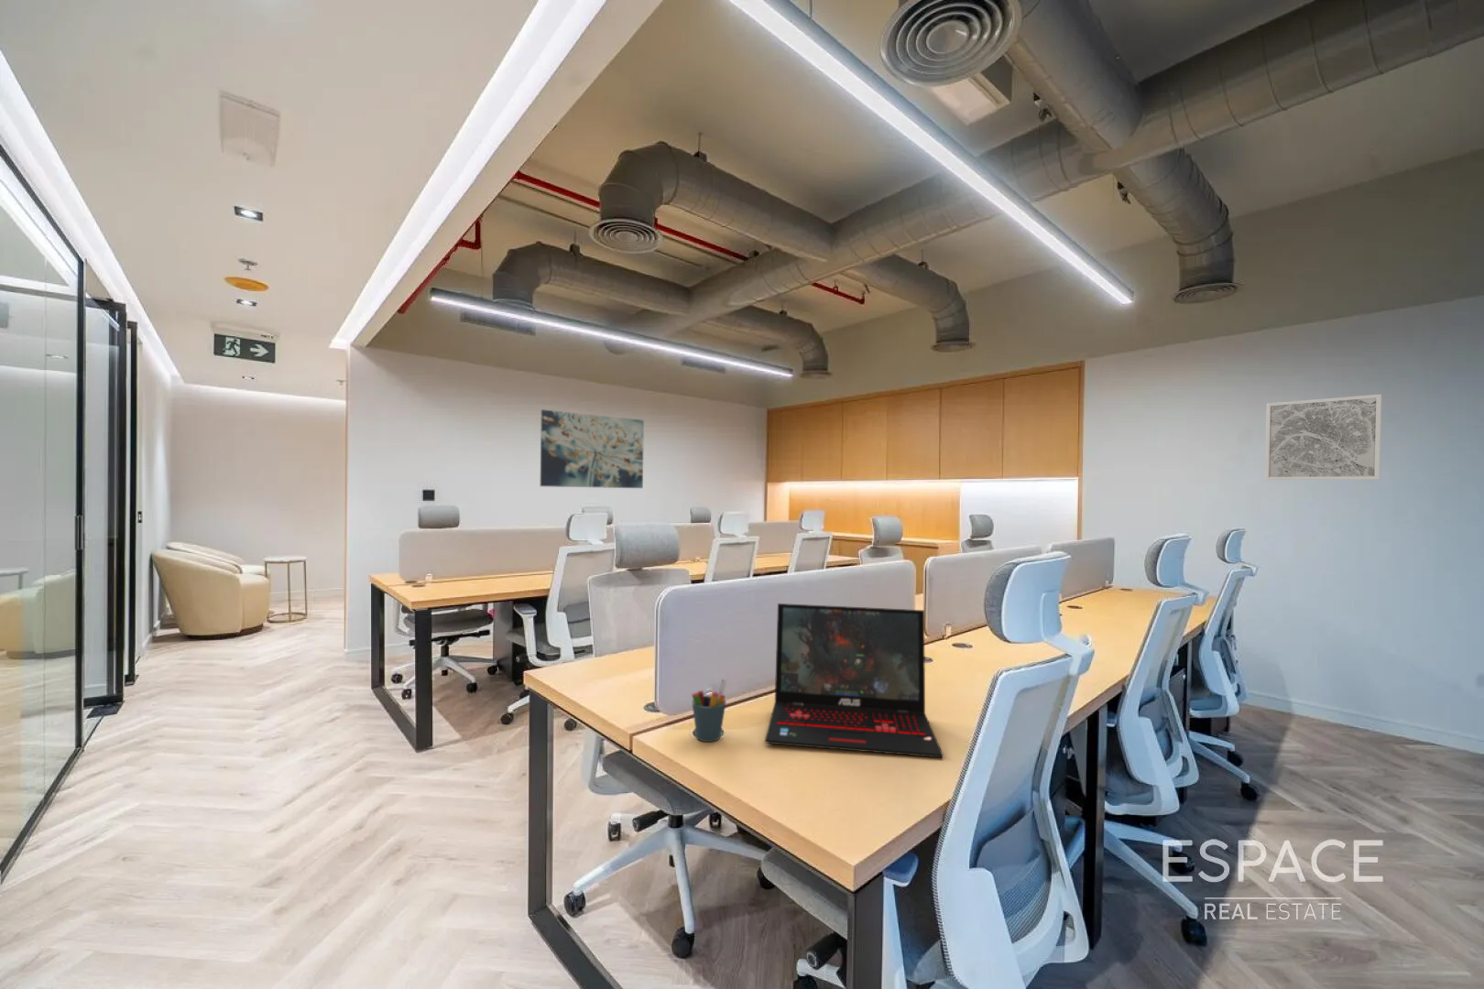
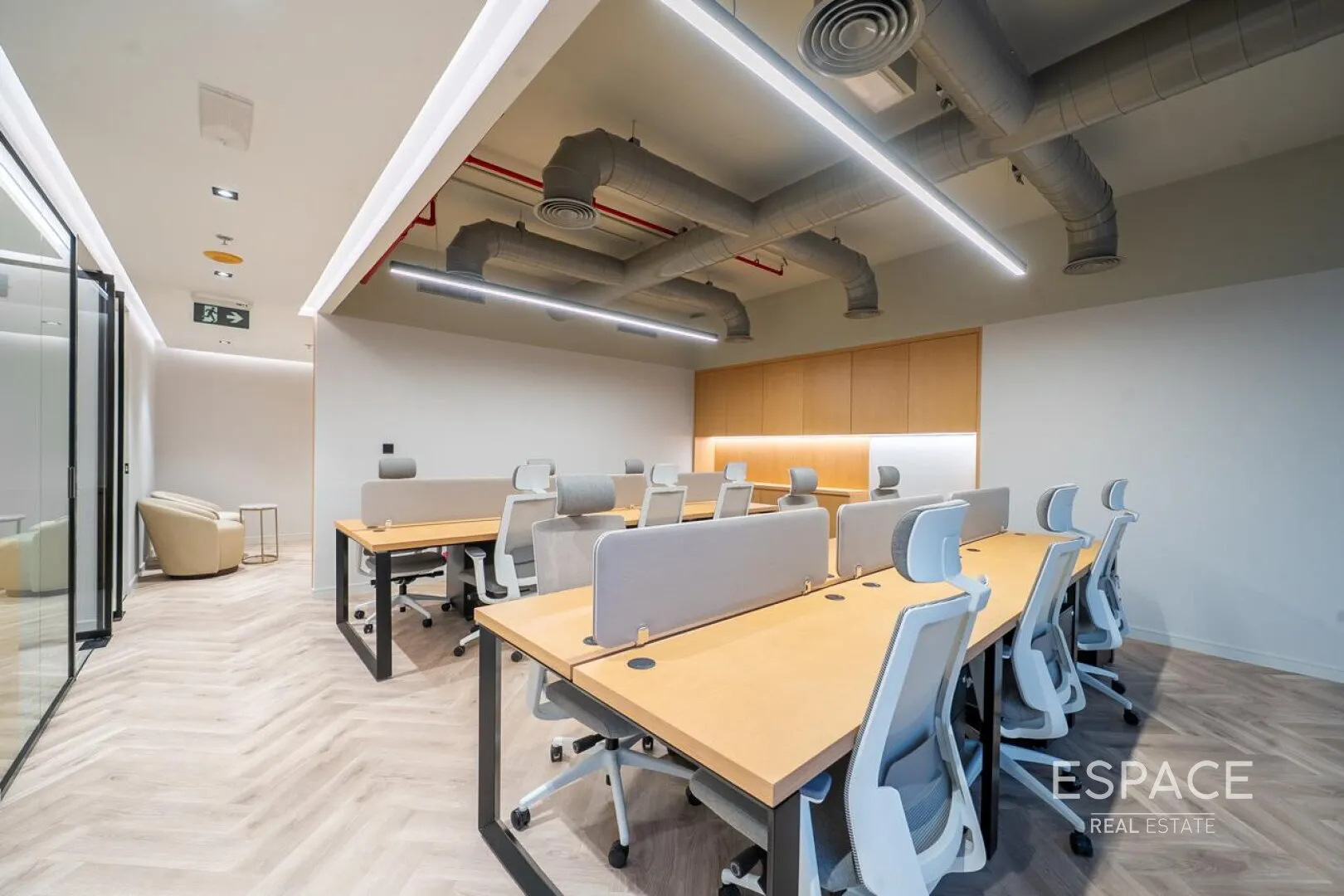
- wall art [540,408,645,489]
- pen holder [691,678,728,743]
- wall art [1264,394,1382,481]
- laptop [764,603,944,758]
